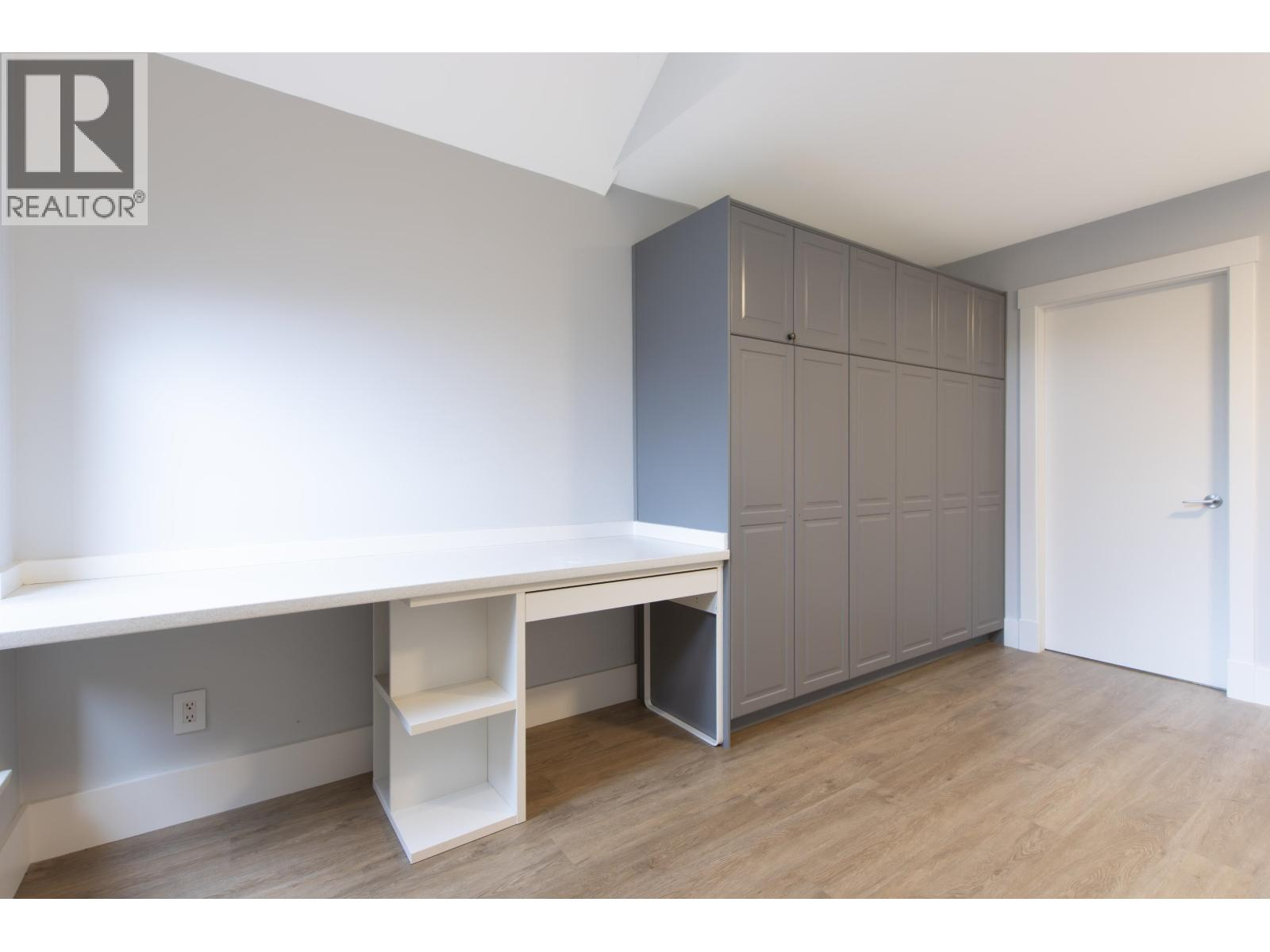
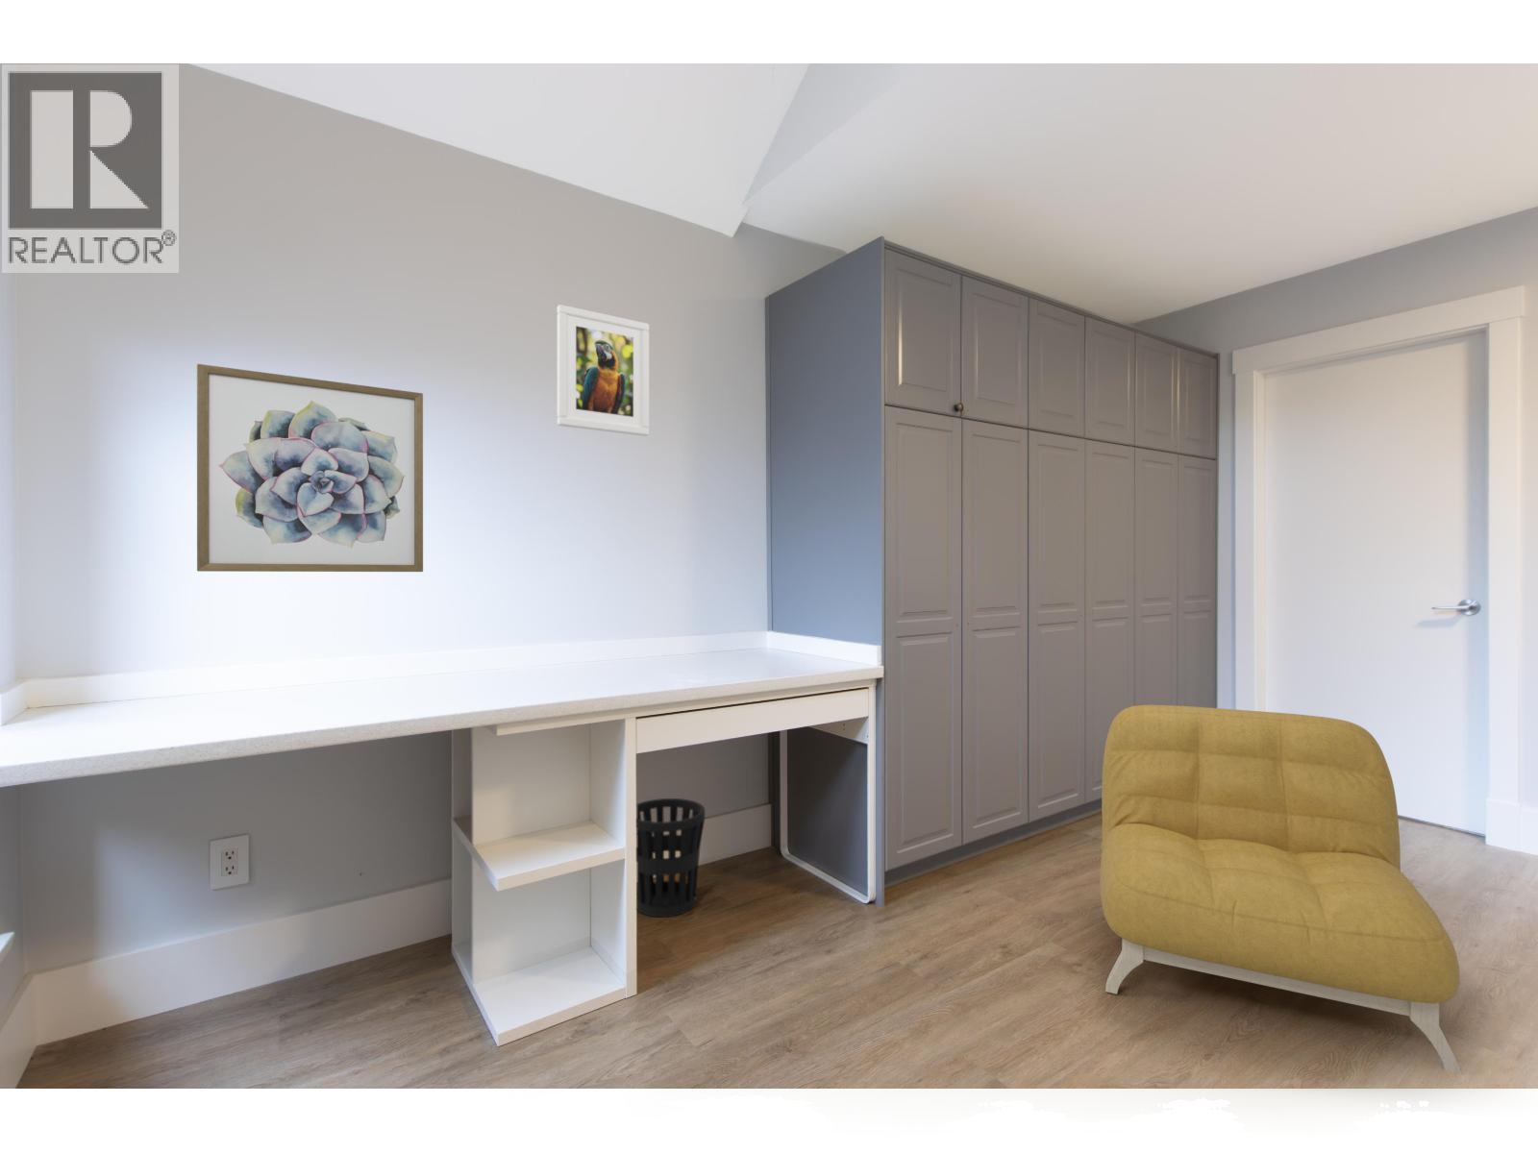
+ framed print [557,304,650,437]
+ armchair [1098,705,1462,1077]
+ wall art [196,363,424,573]
+ wastebasket [636,797,706,918]
